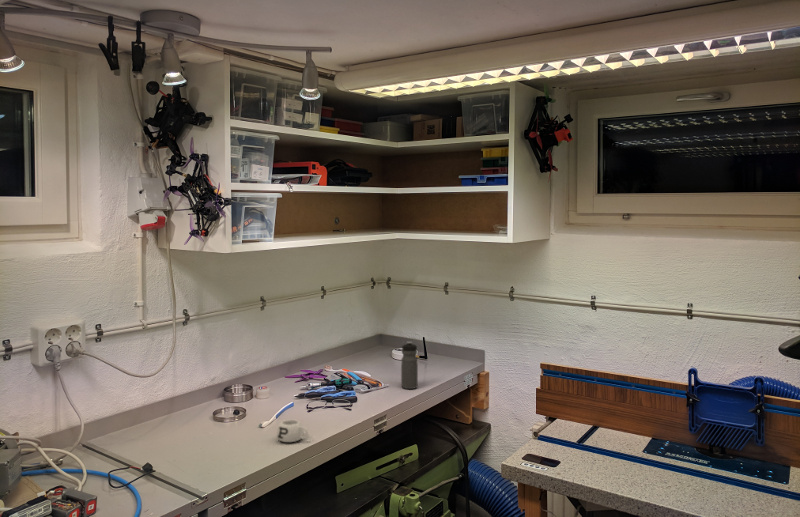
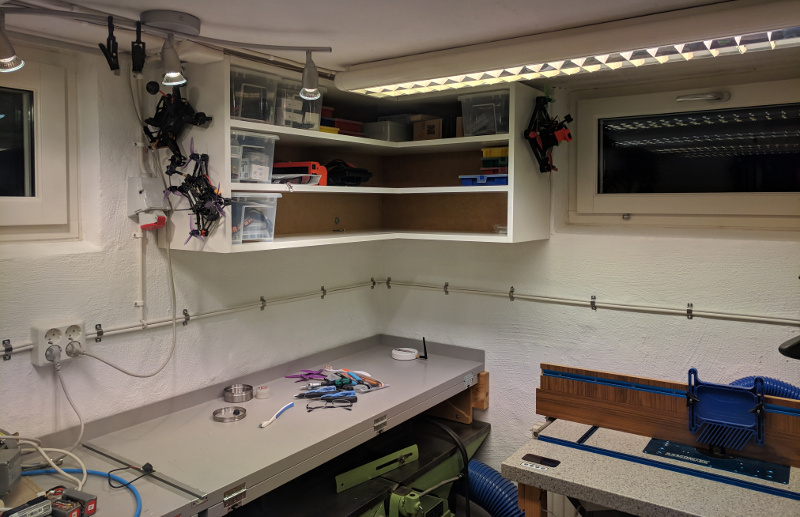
- water bottle [400,341,419,390]
- mug [276,419,309,443]
